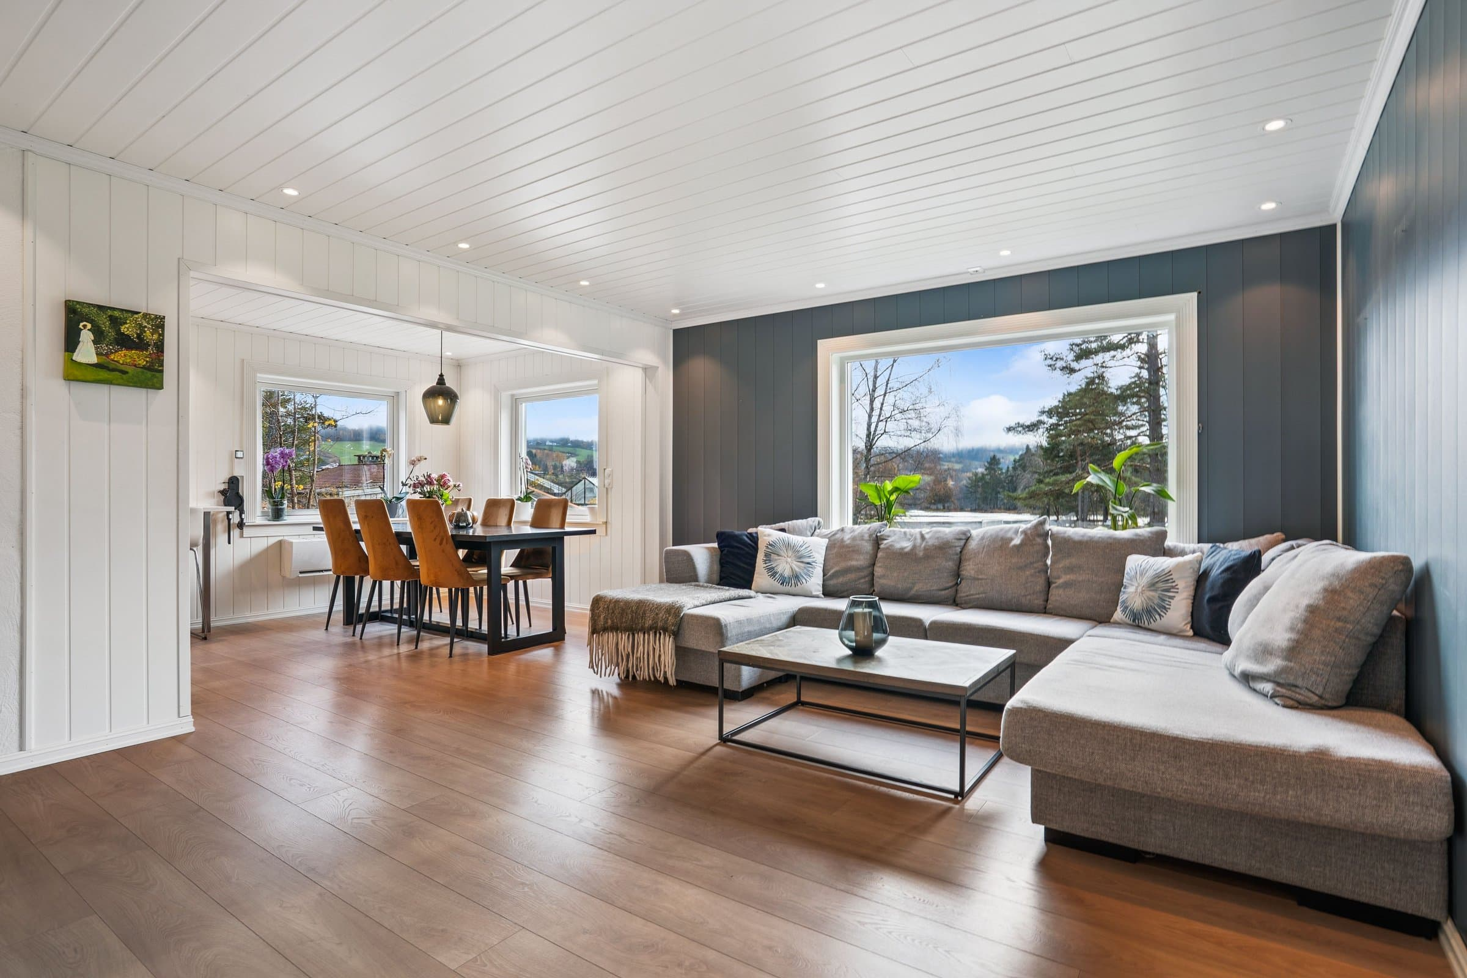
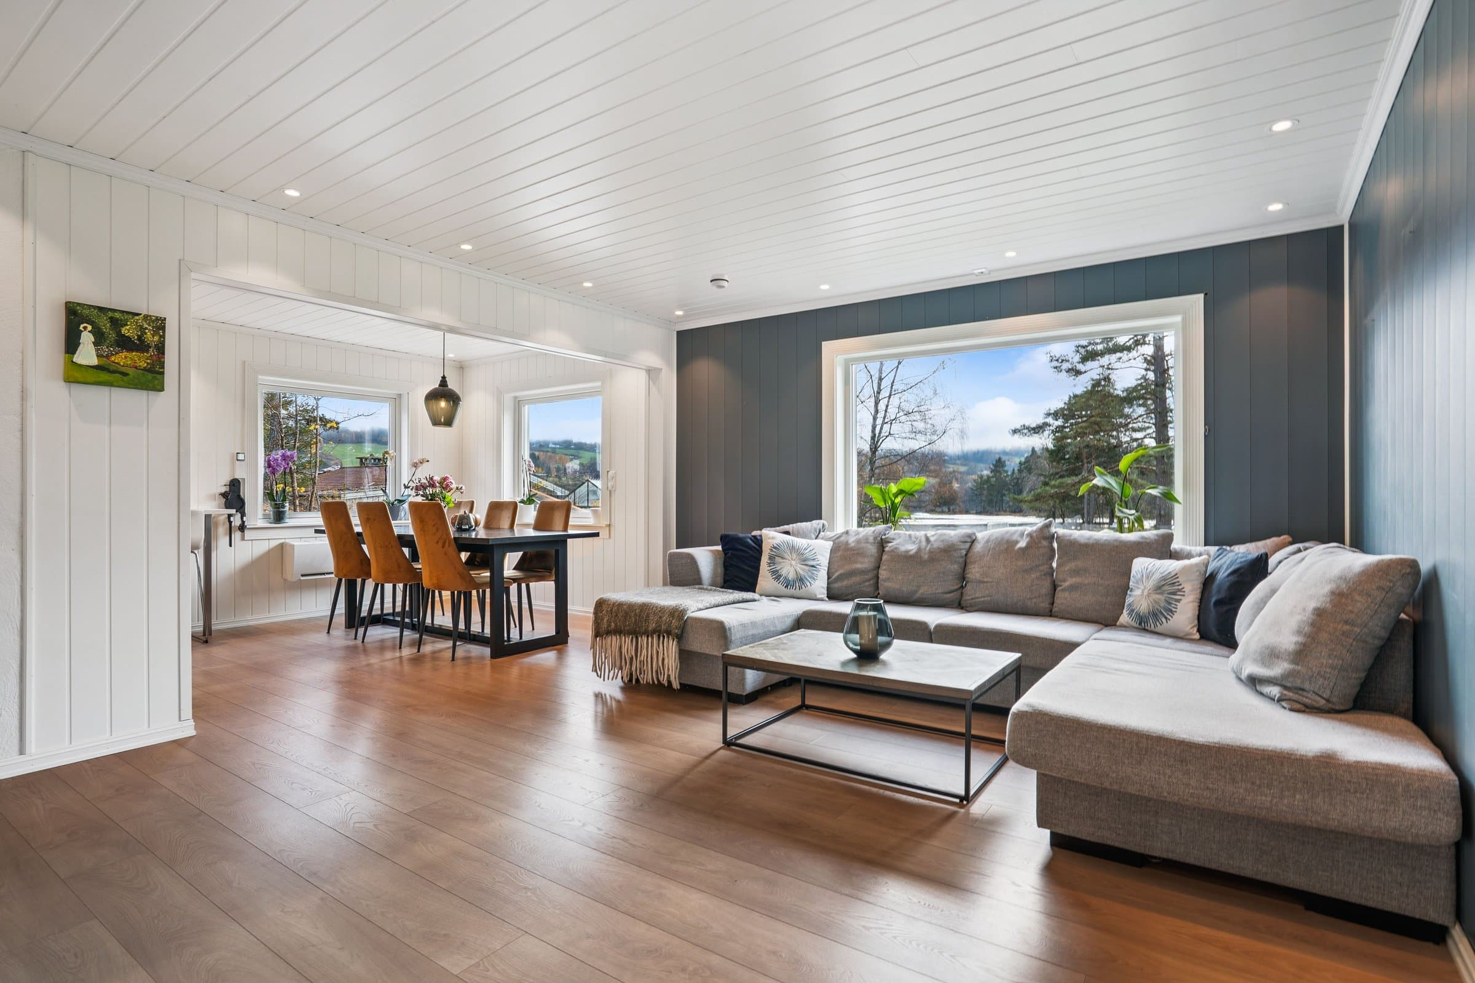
+ smoke detector [709,273,730,290]
